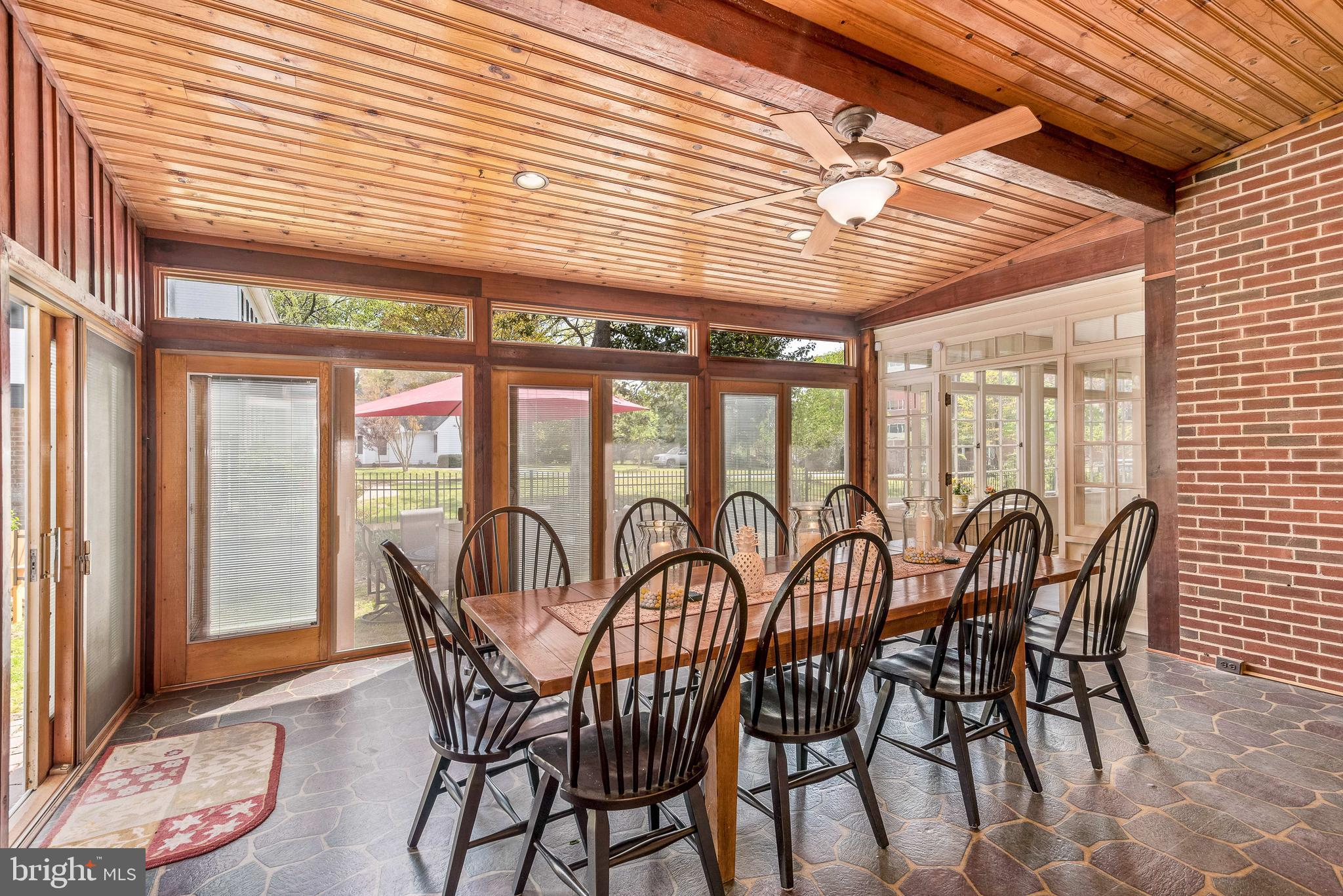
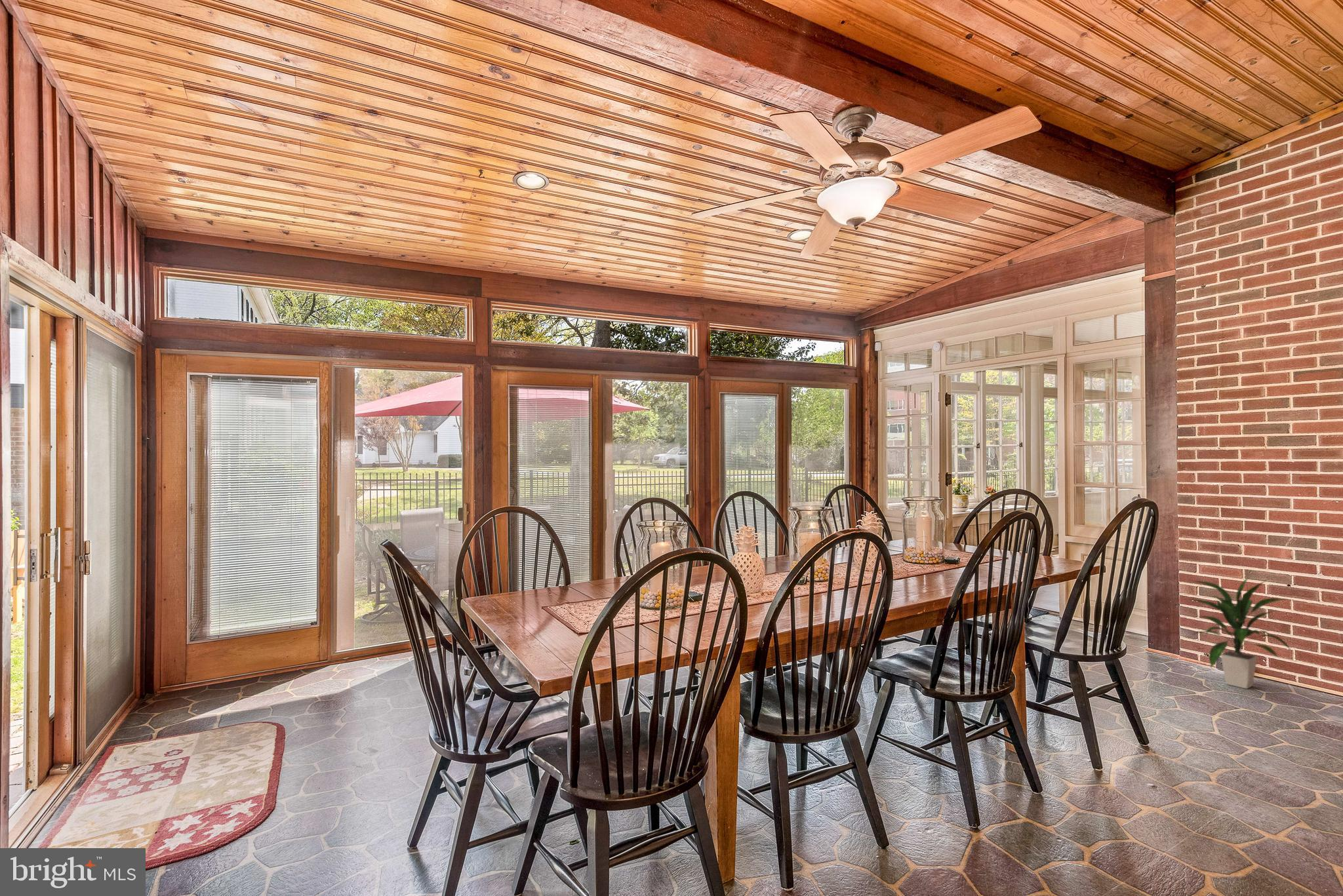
+ indoor plant [1183,574,1294,690]
